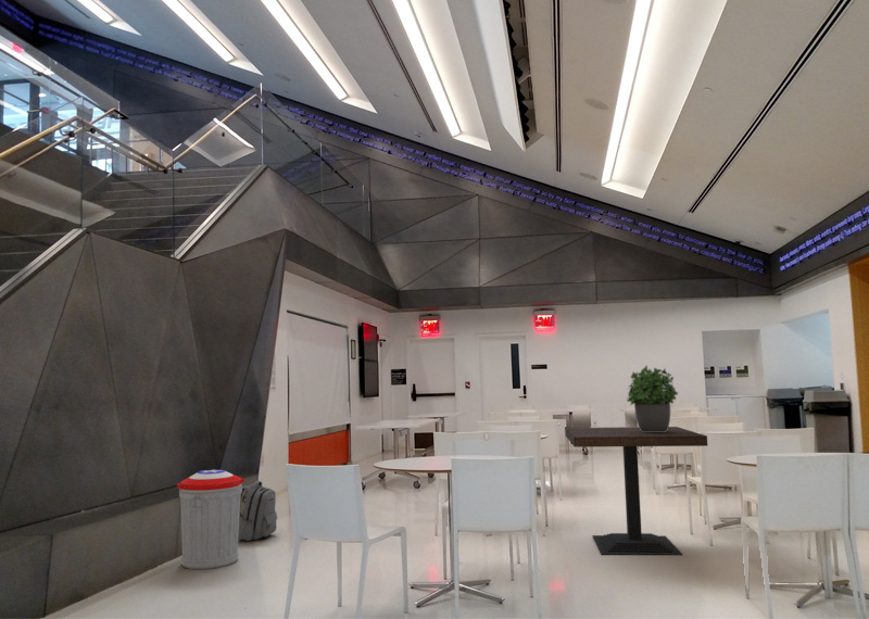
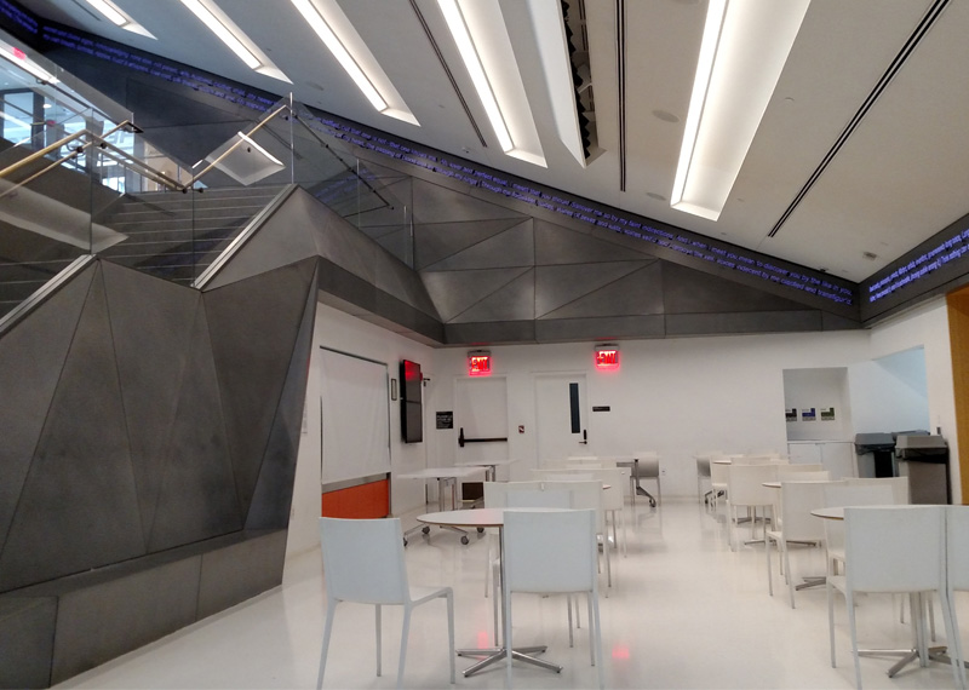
- dining table [564,426,708,556]
- trash can [176,468,245,570]
- potted plant [626,364,679,432]
- backpack [238,480,278,542]
